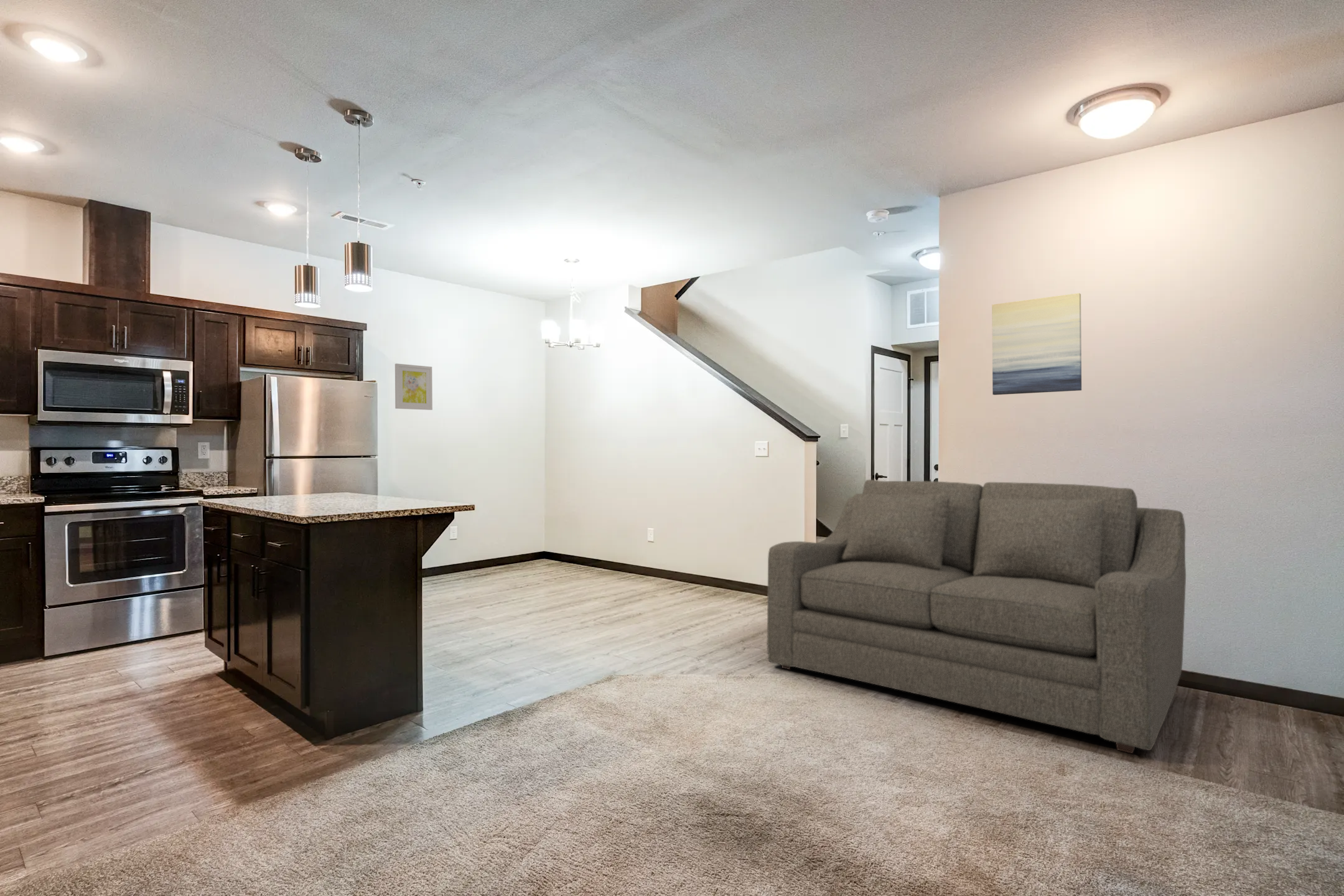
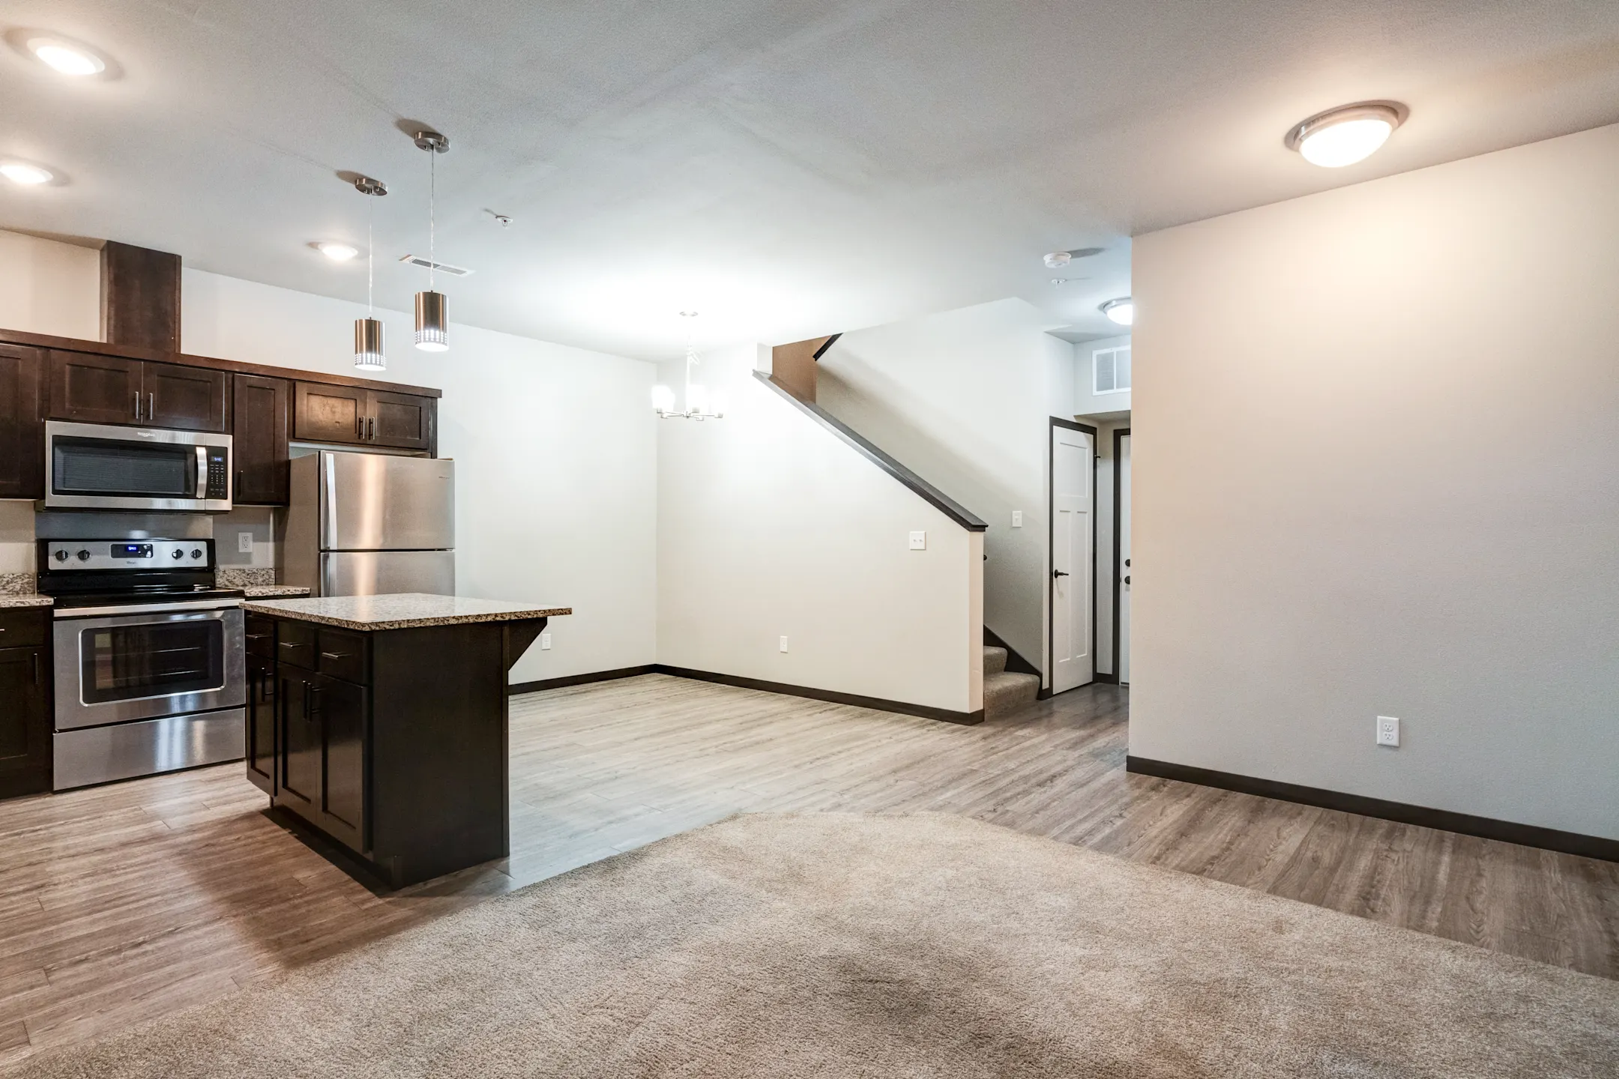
- wall art [394,363,433,411]
- sofa [767,479,1187,754]
- wall art [991,292,1082,396]
